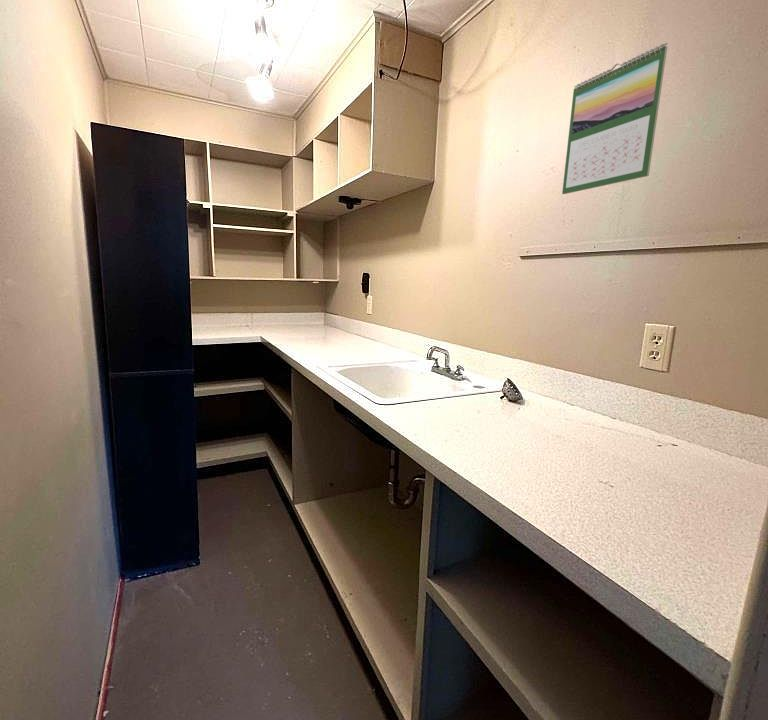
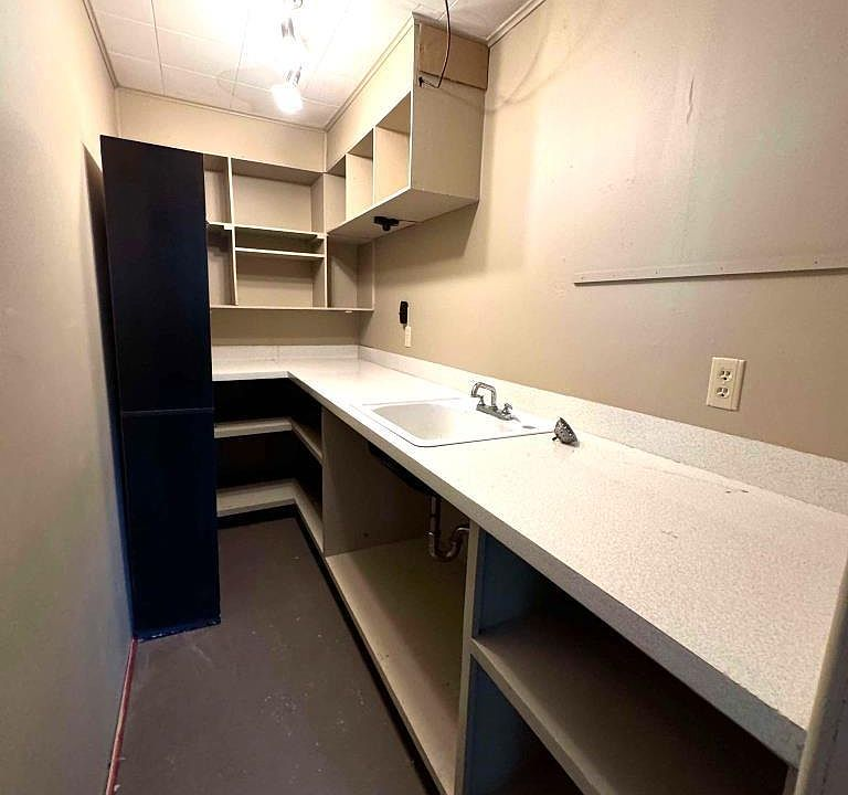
- calendar [561,42,669,195]
